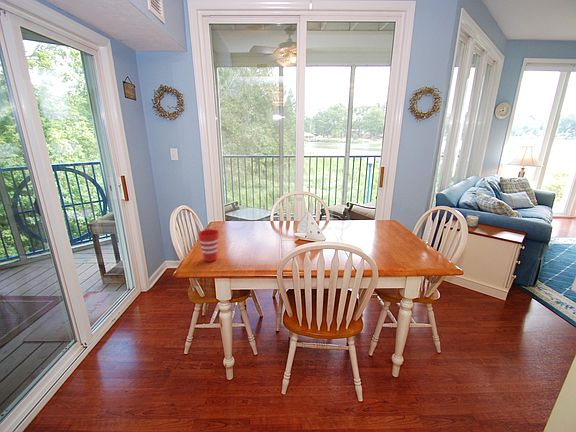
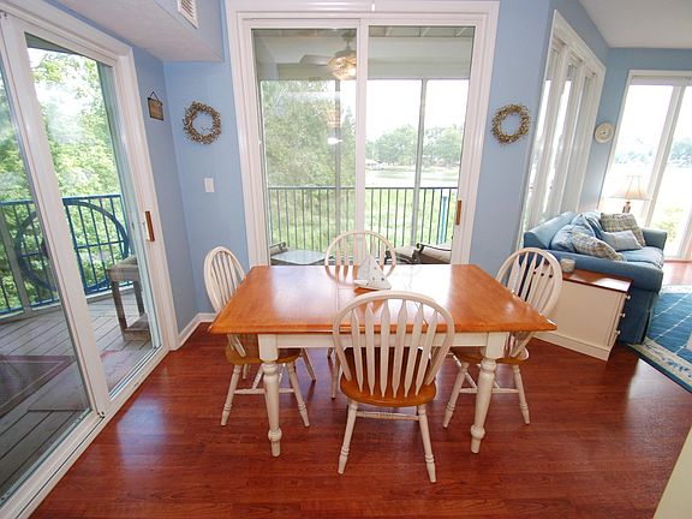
- cup [197,228,220,263]
